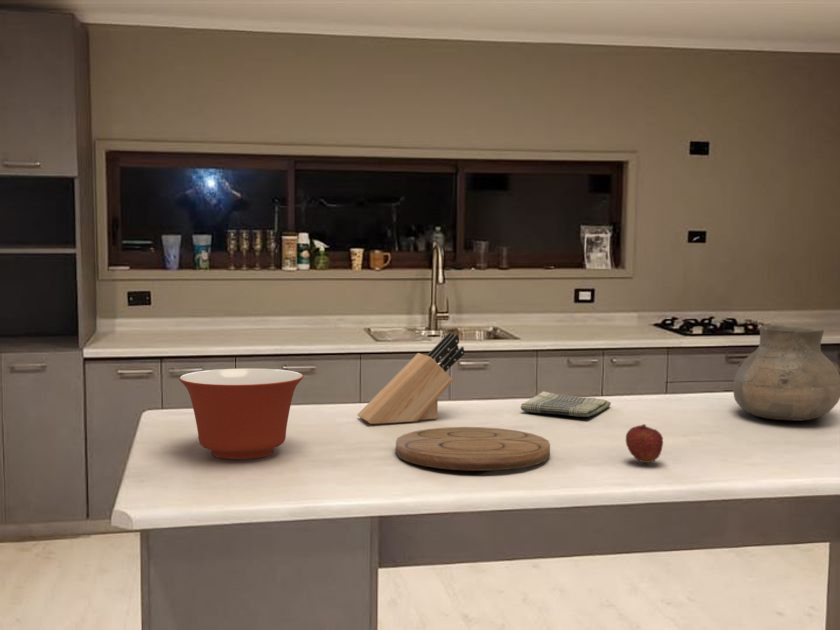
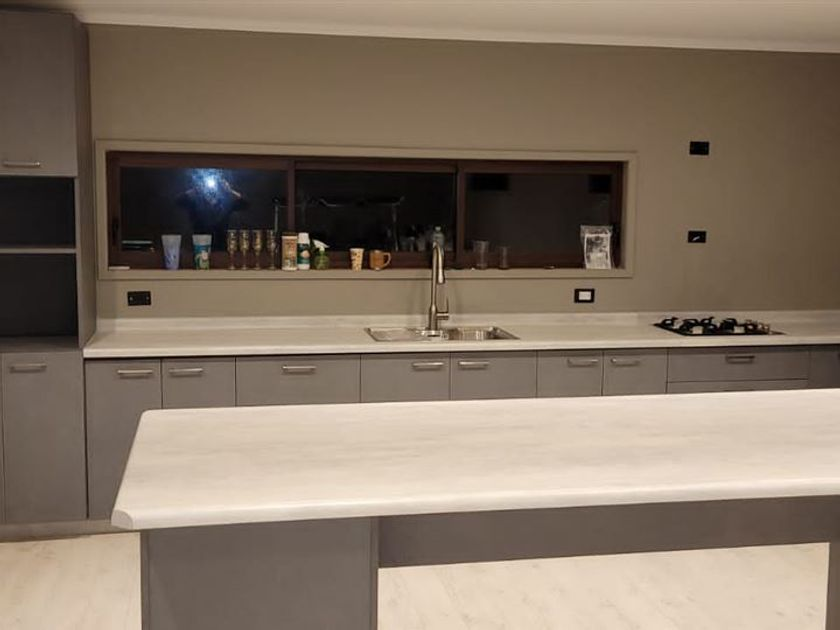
- cutting board [395,426,551,472]
- knife block [356,332,465,425]
- fruit [625,423,664,464]
- dish towel [520,390,612,418]
- vase [732,324,840,422]
- mixing bowl [178,367,304,460]
